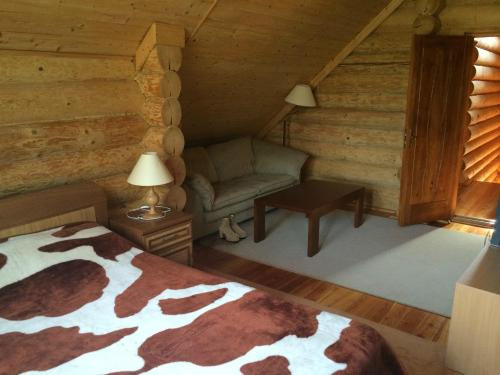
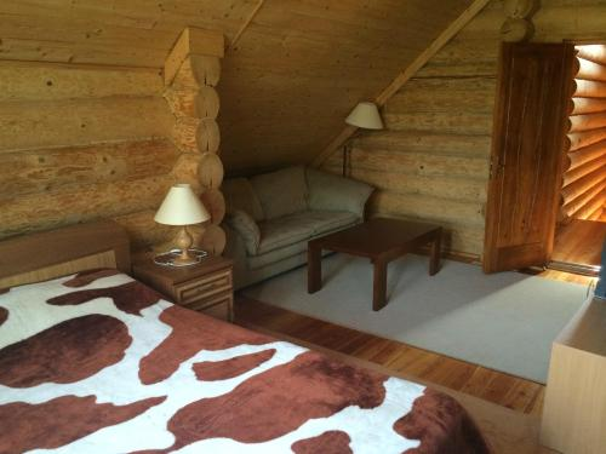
- boots [218,213,247,243]
